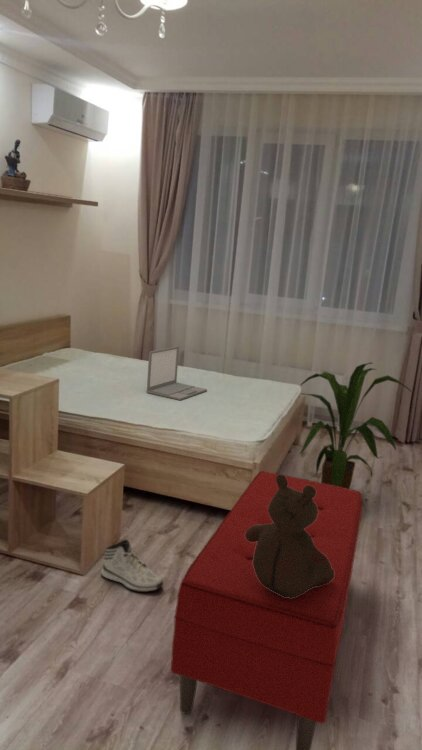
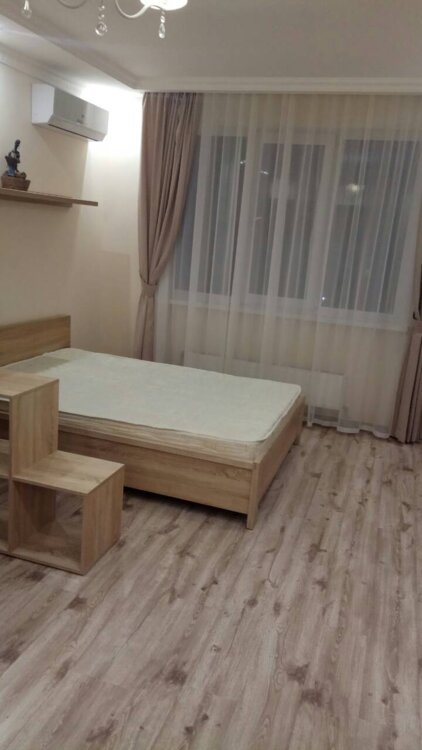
- teddy bear [245,473,334,598]
- sneaker [100,539,164,593]
- house plant [299,361,413,489]
- laptop [146,346,208,401]
- bench [170,470,363,750]
